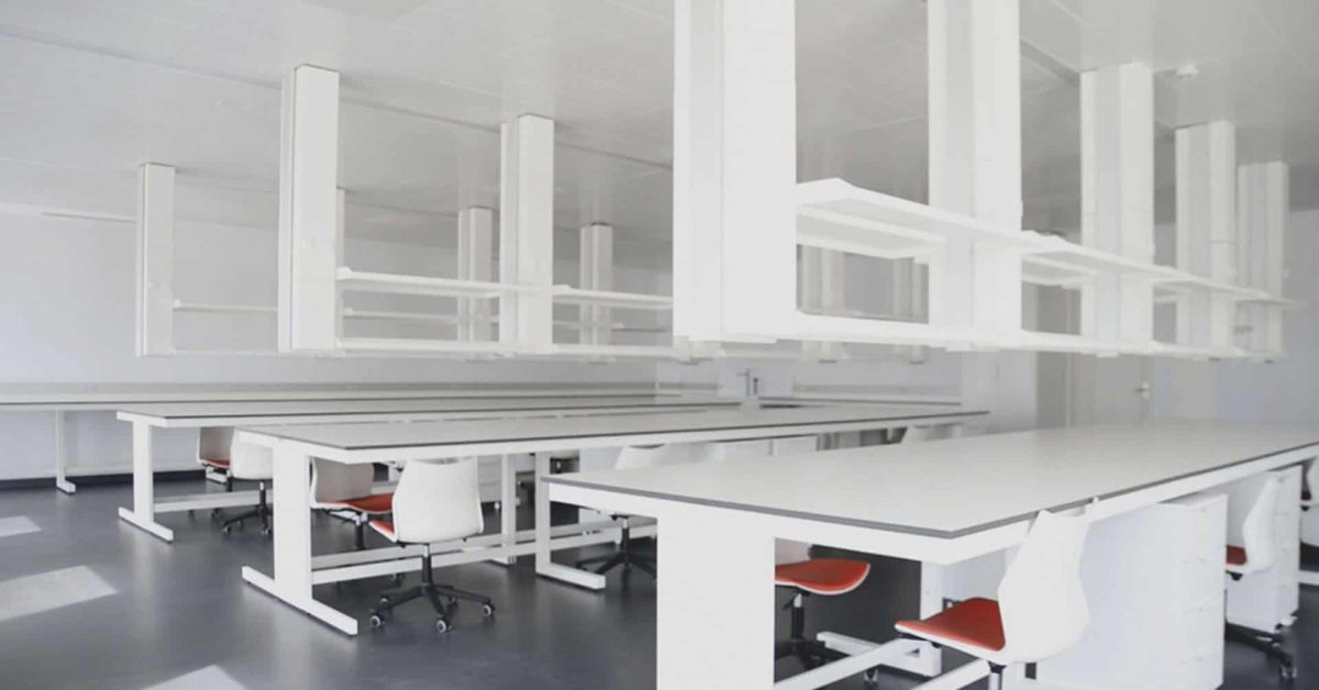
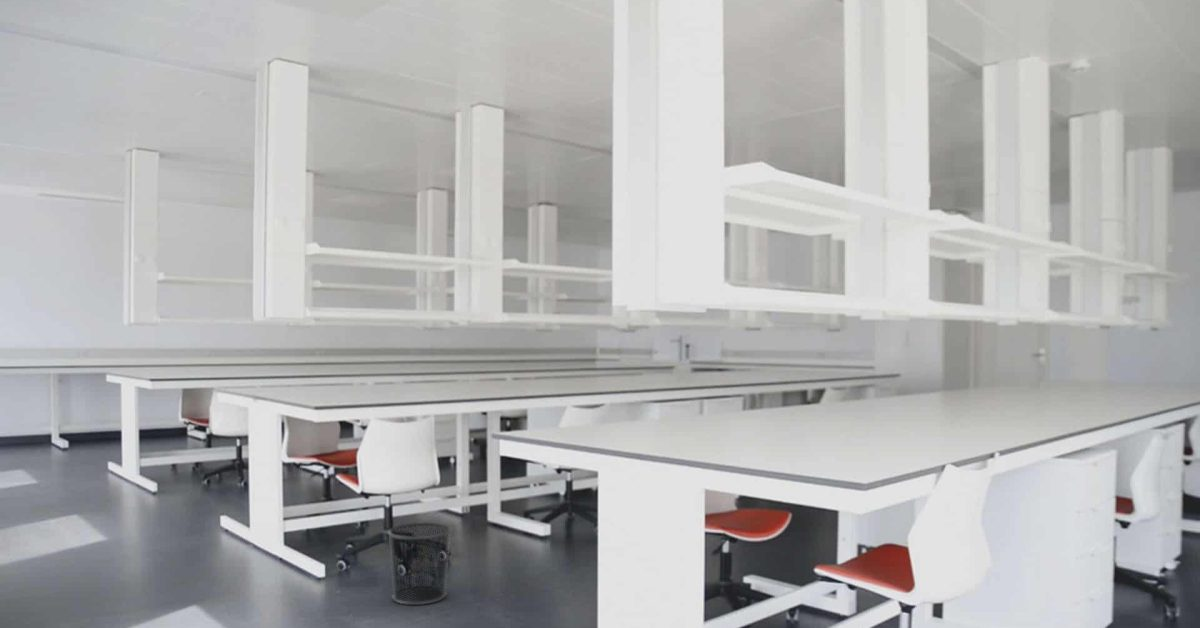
+ waste bin [387,521,453,606]
